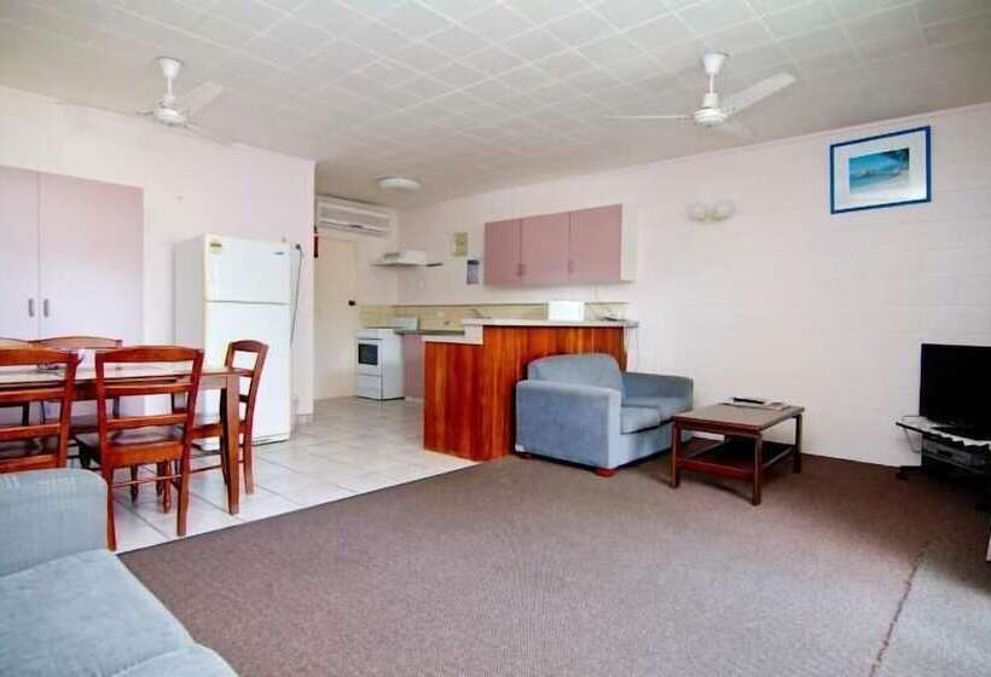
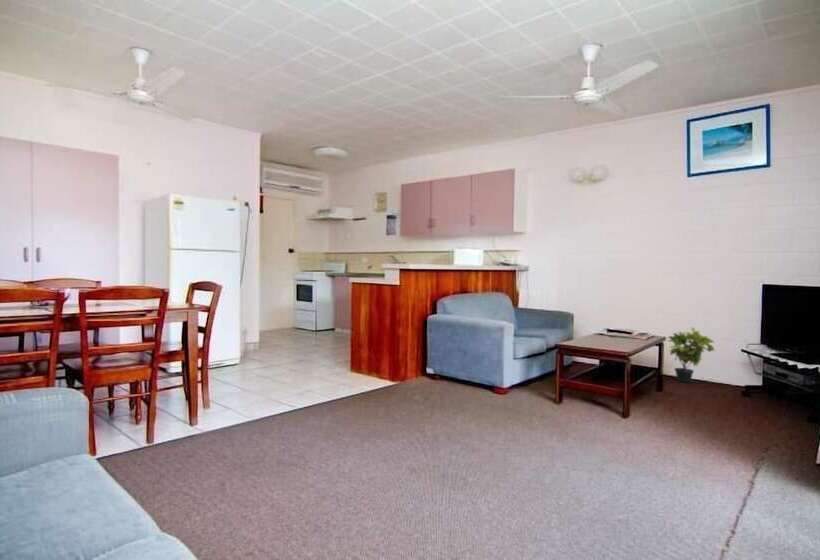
+ potted plant [666,326,716,383]
